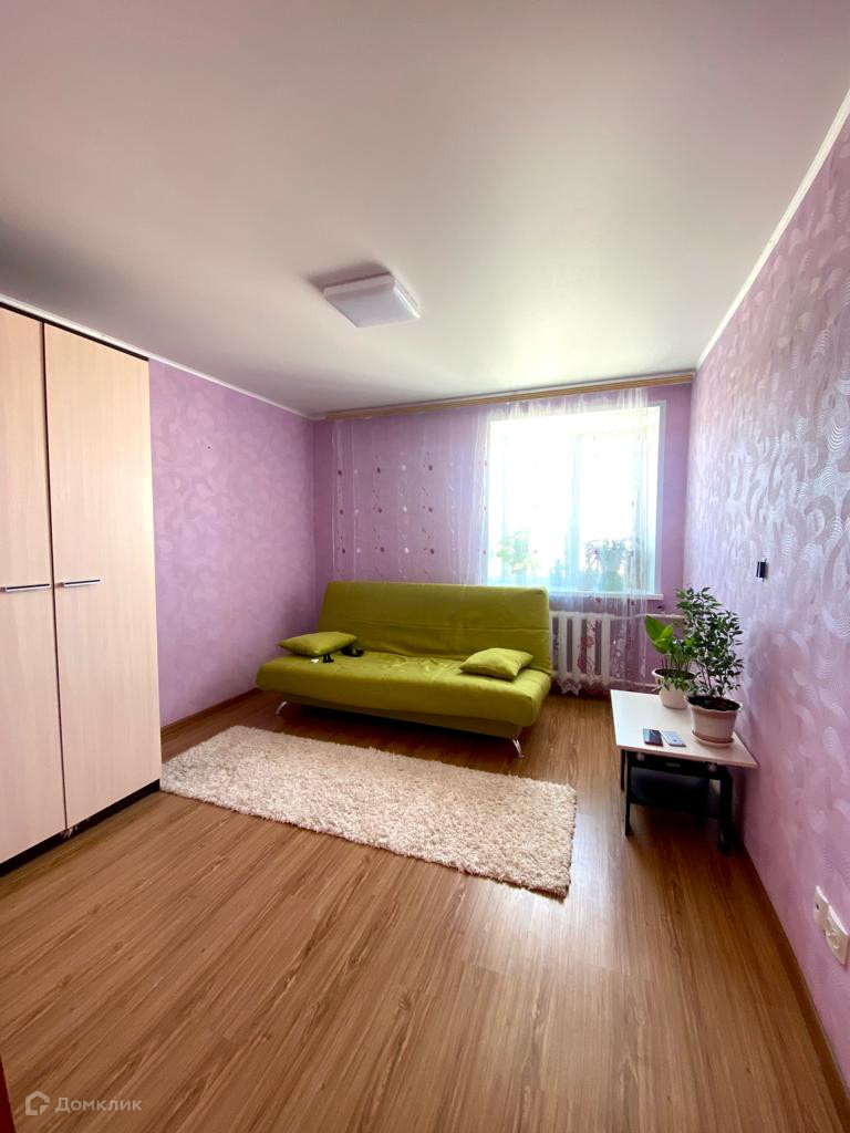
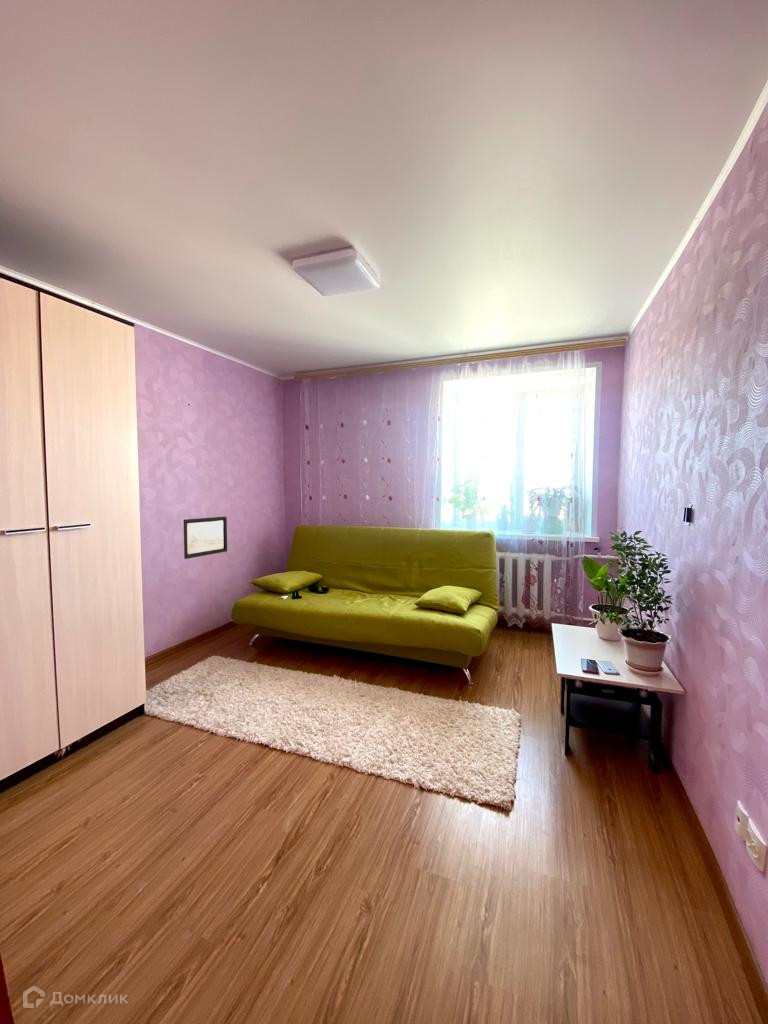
+ wall art [183,516,228,560]
